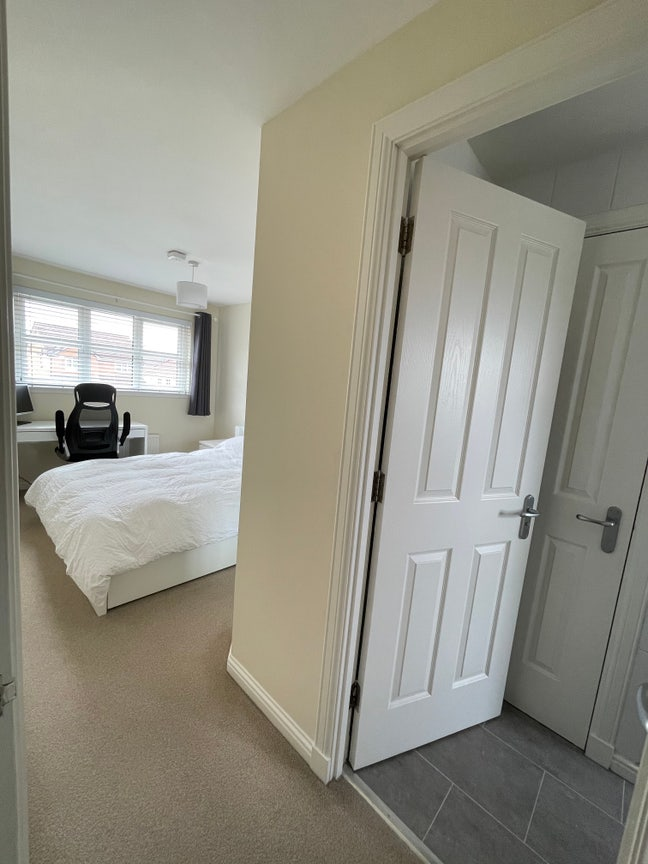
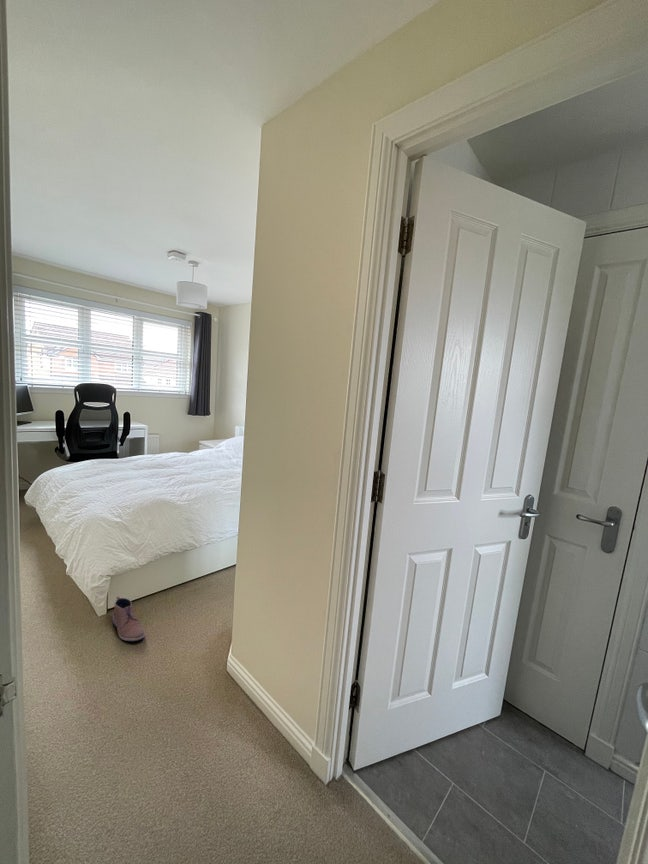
+ shoe [112,595,146,642]
